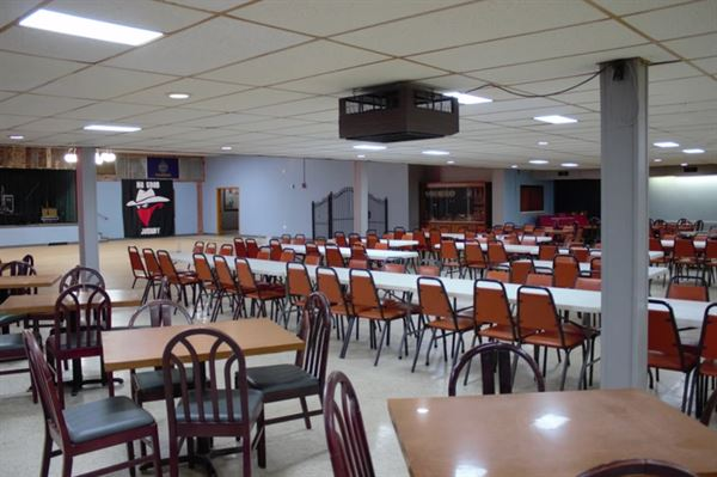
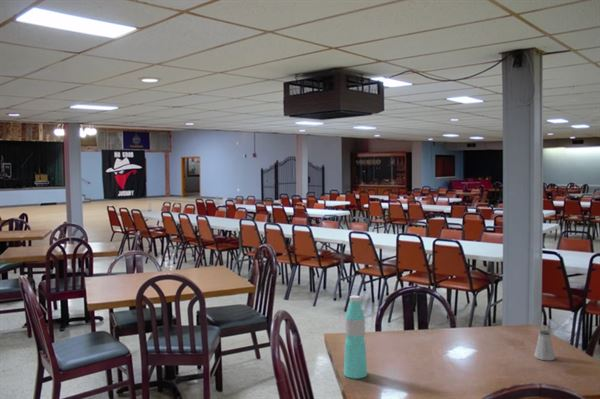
+ saltshaker [533,329,556,361]
+ water bottle [343,295,368,379]
